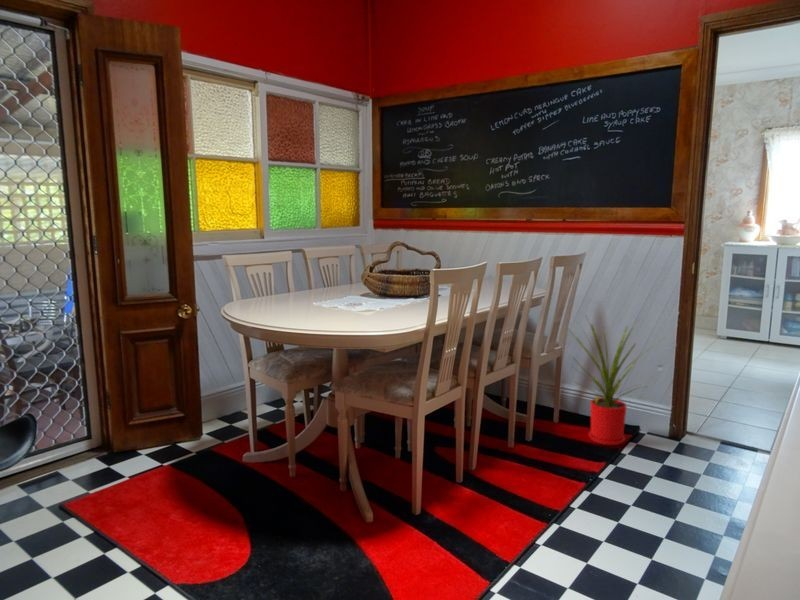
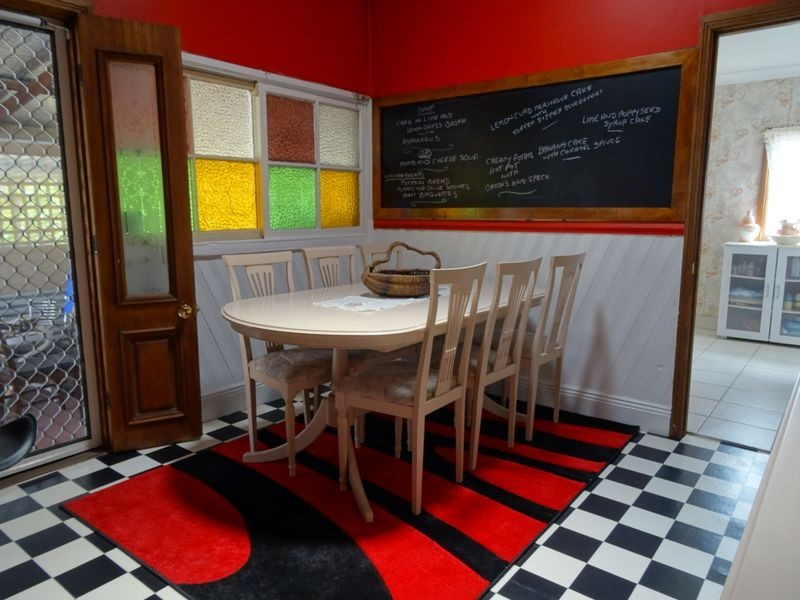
- house plant [560,314,664,446]
